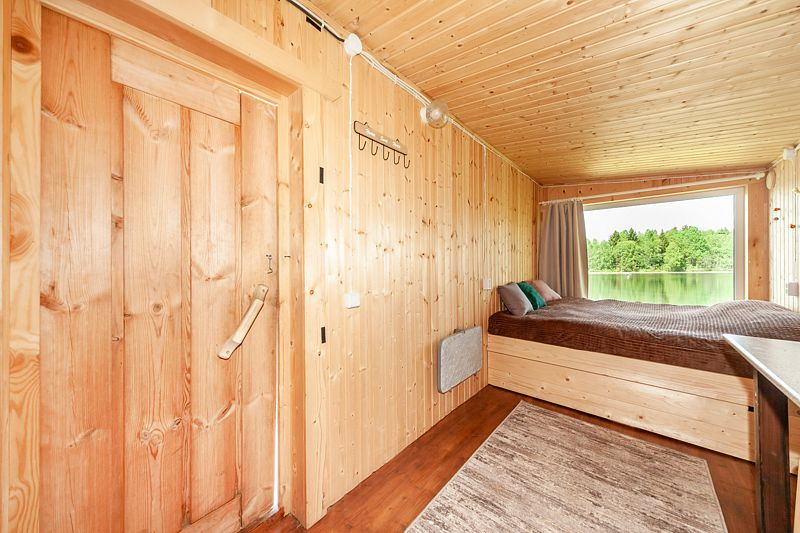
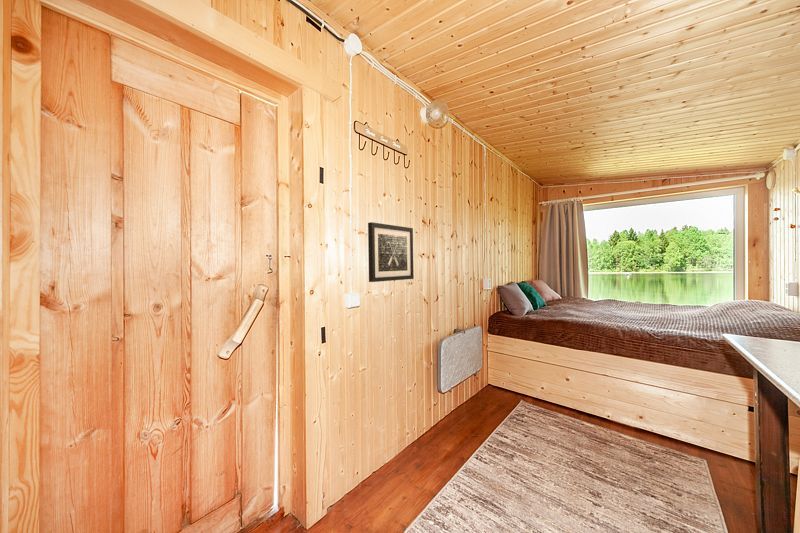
+ wall art [367,221,415,283]
